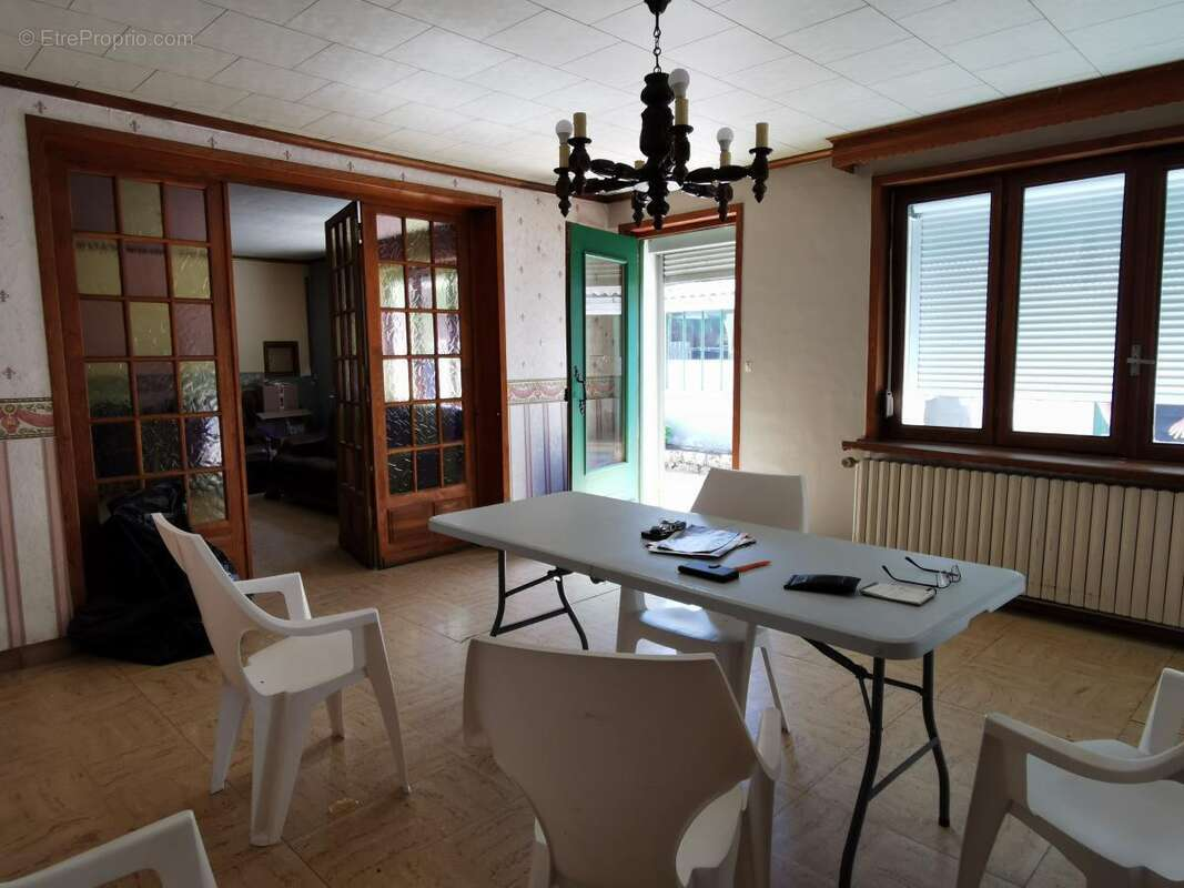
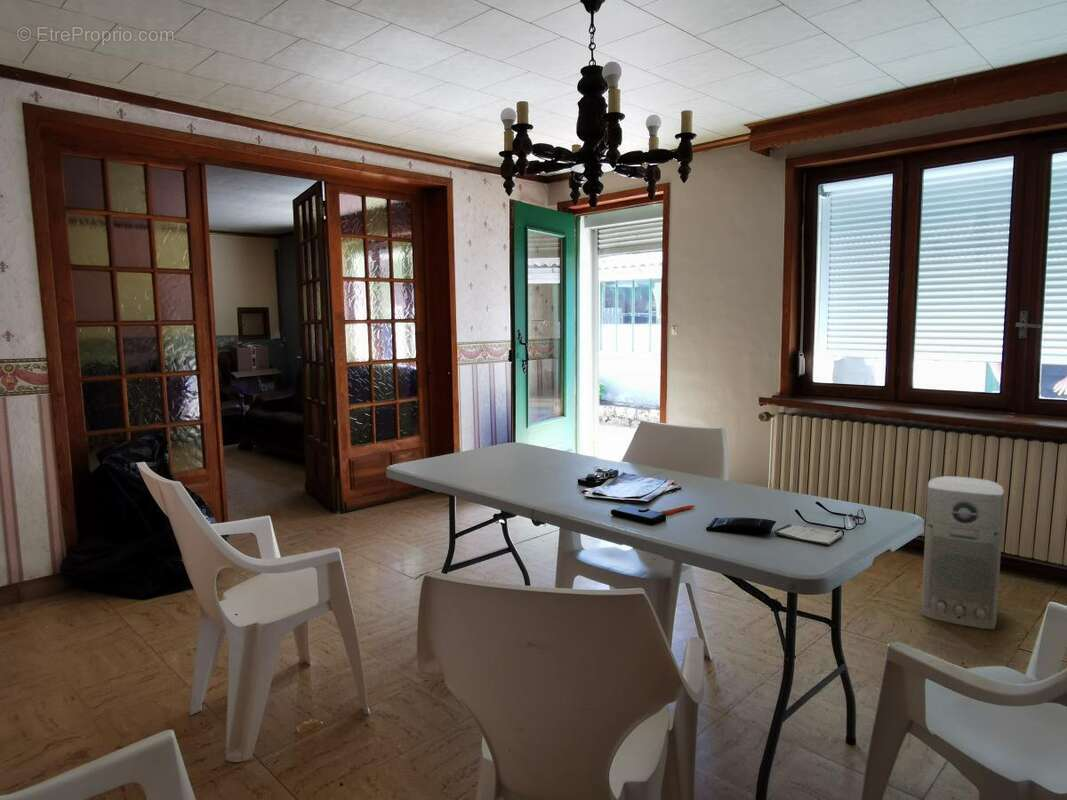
+ air purifier [921,475,1005,630]
